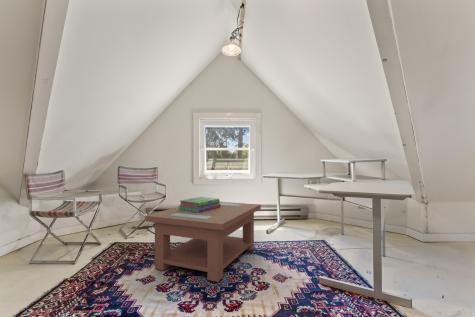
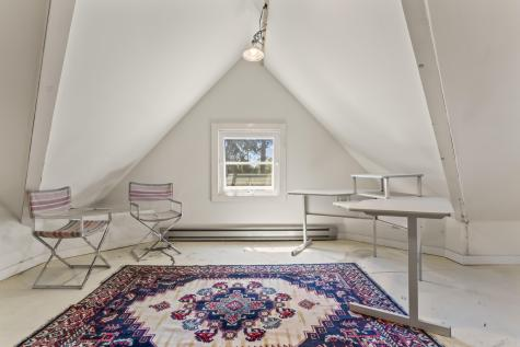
- stack of books [178,196,221,213]
- coffee table [144,201,262,283]
